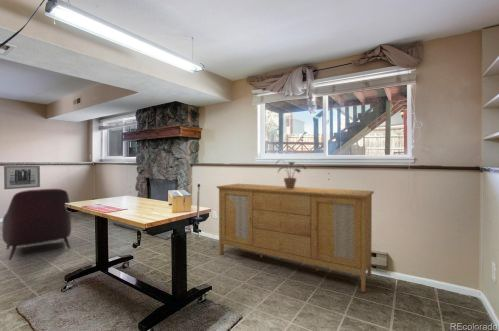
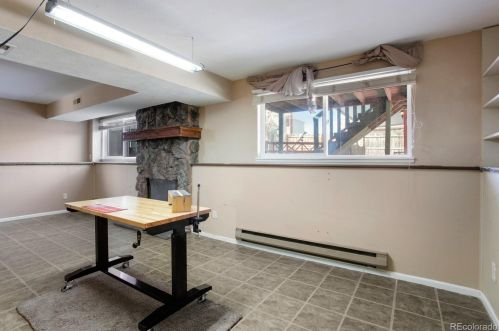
- armchair [1,188,72,261]
- wall art [3,165,41,190]
- potted plant [275,159,307,189]
- sideboard [216,183,375,293]
